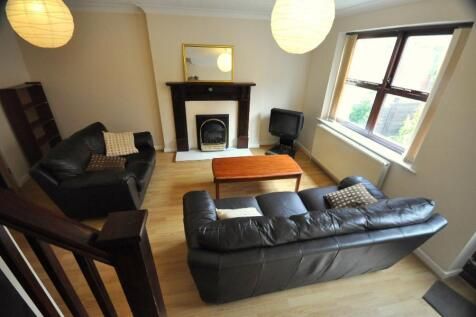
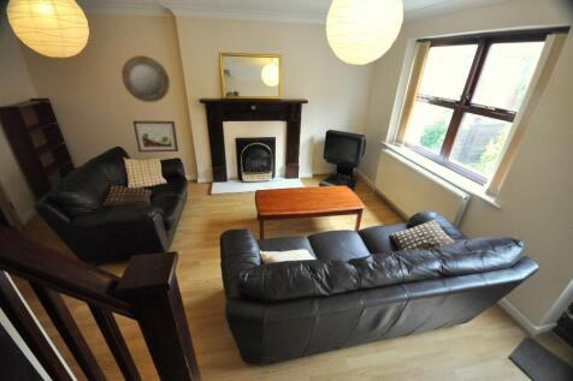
+ home mirror [120,54,171,103]
+ wall art [131,120,179,154]
